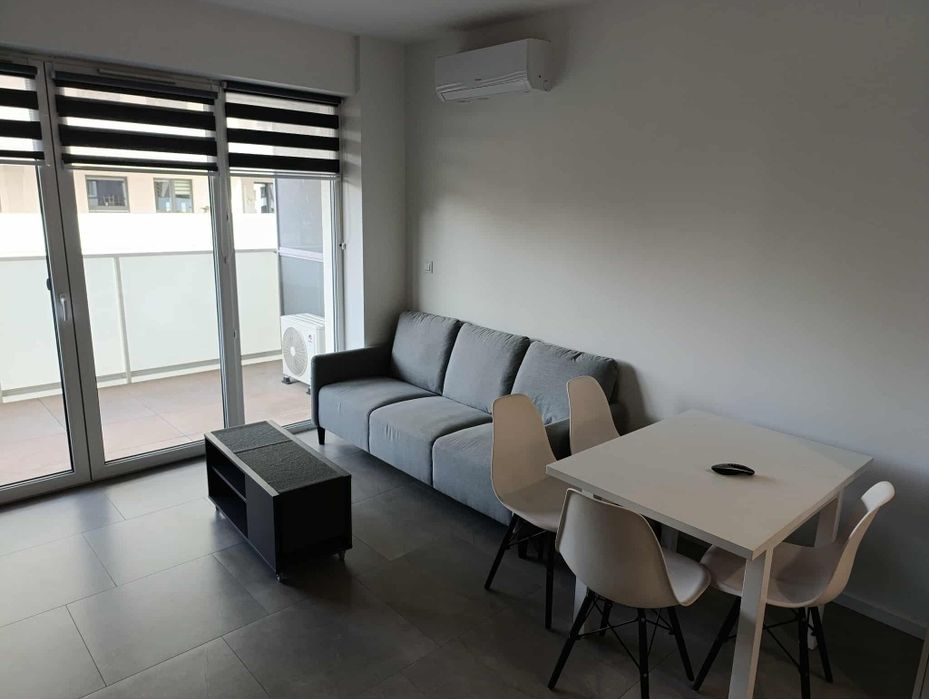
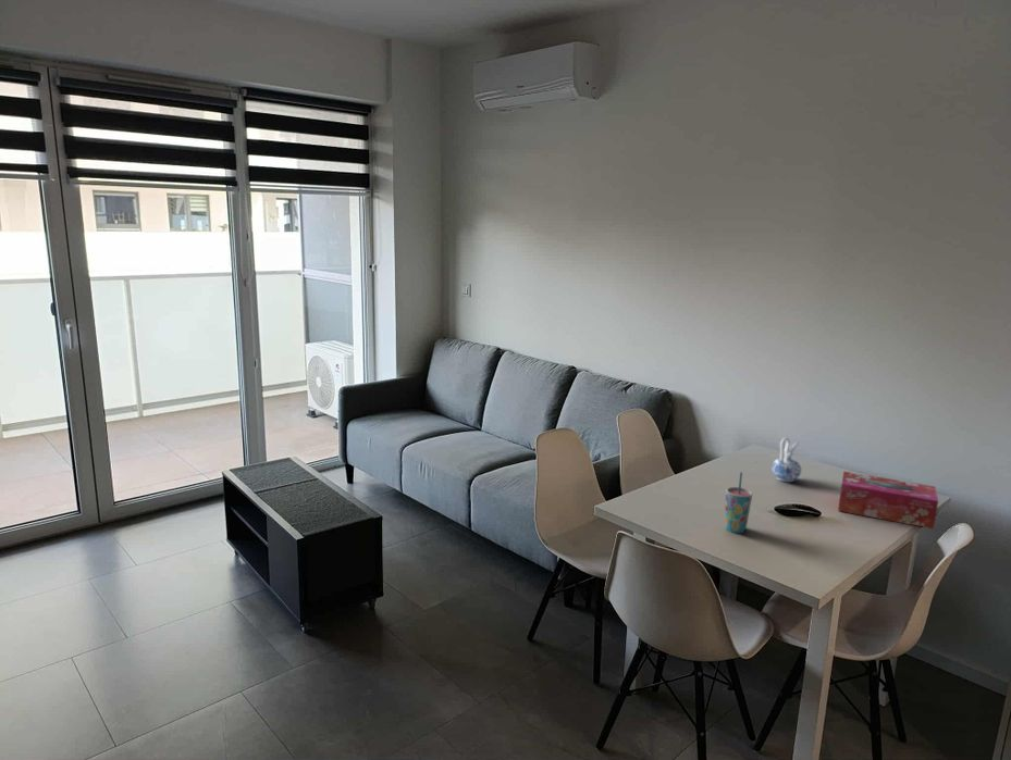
+ ceramic pitcher [770,436,802,483]
+ tissue box [837,471,939,529]
+ cup [724,471,753,534]
